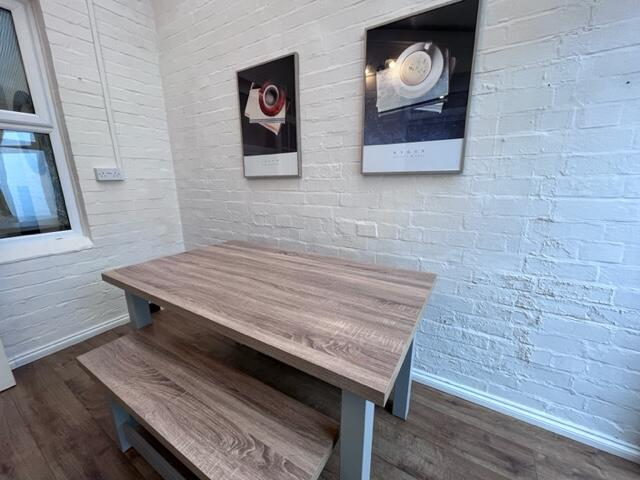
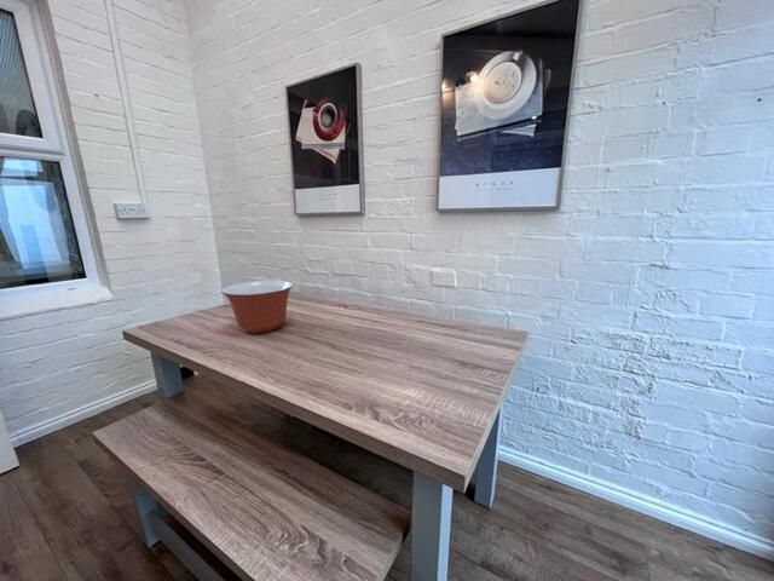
+ mixing bowl [220,280,294,334]
